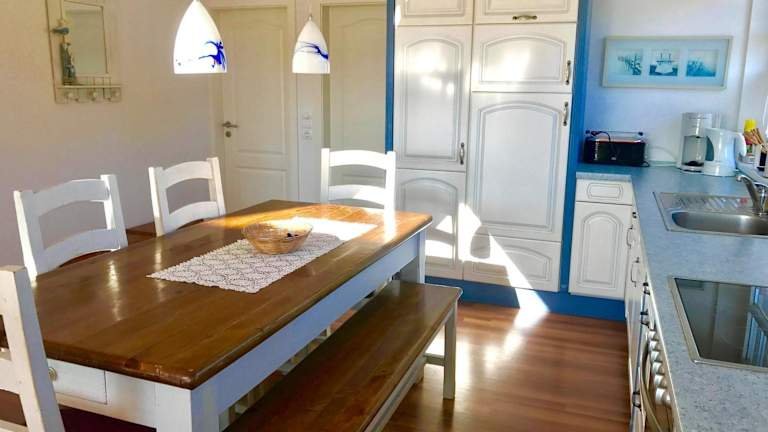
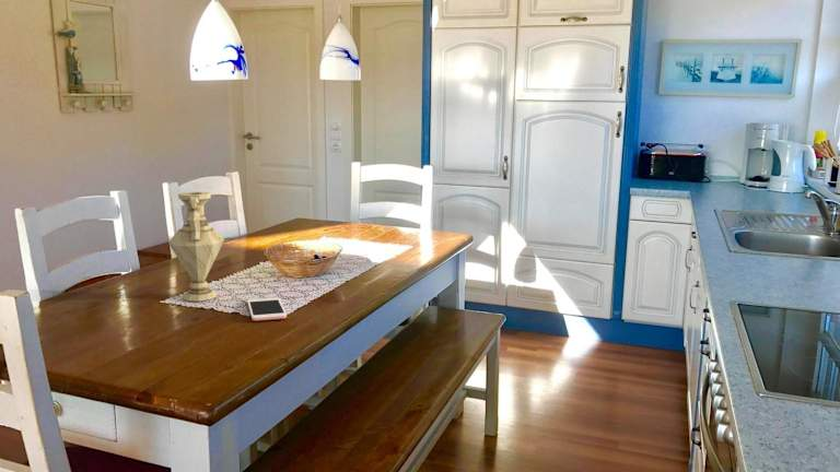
+ vase [167,190,225,303]
+ cell phone [246,296,288,321]
